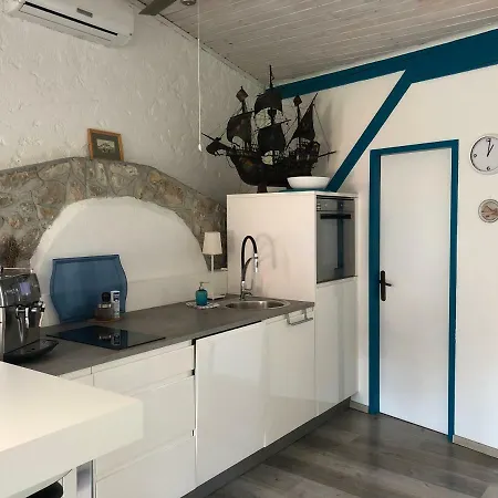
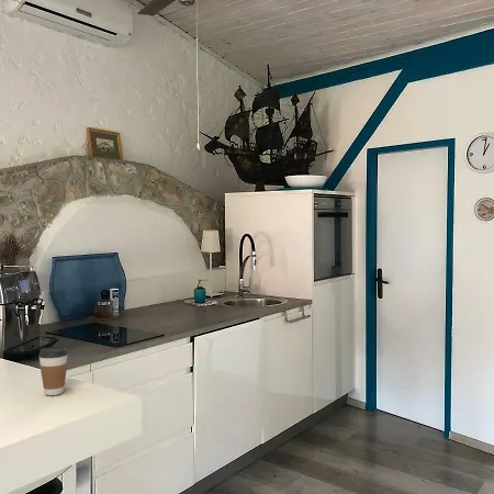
+ coffee cup [37,346,69,396]
